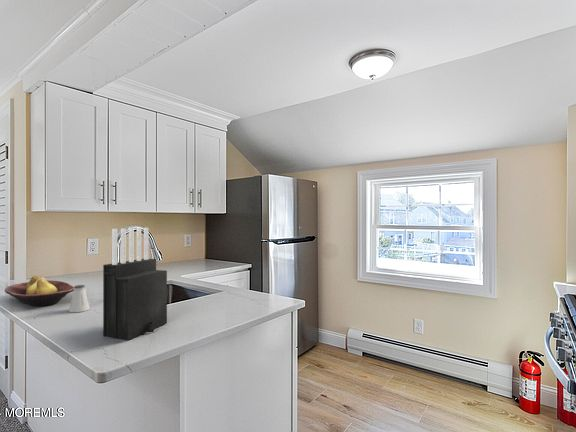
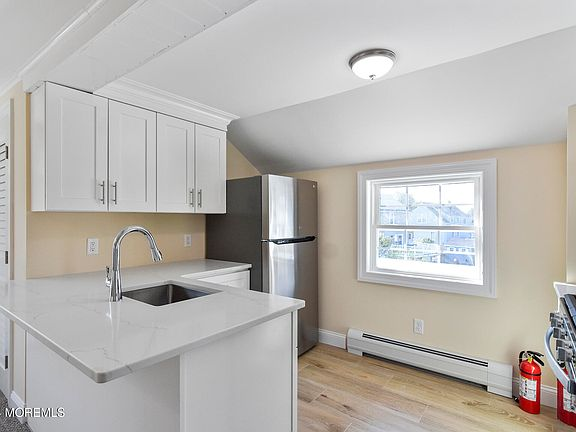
- saltshaker [68,284,91,313]
- knife block [102,227,168,341]
- fruit bowl [4,275,75,307]
